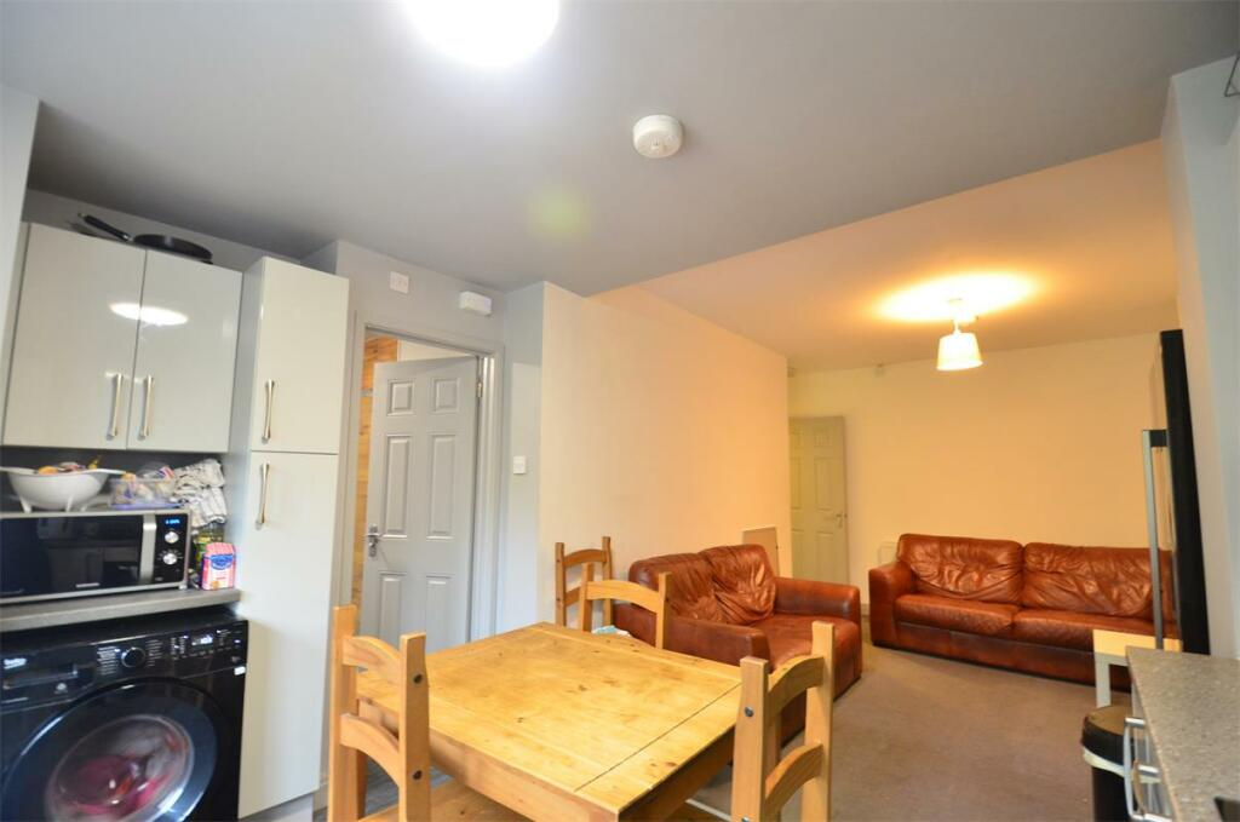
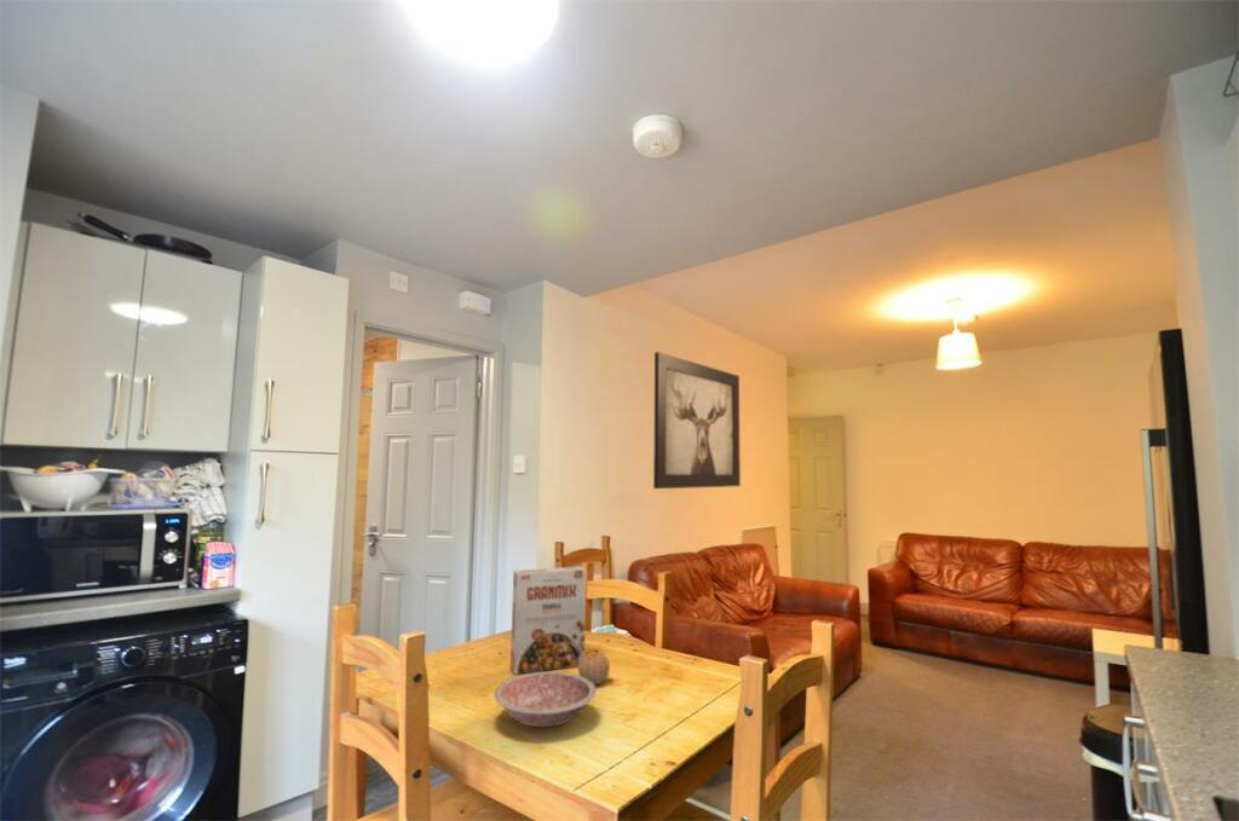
+ cereal box [509,566,588,676]
+ bowl [494,671,598,728]
+ fruit [577,652,611,686]
+ wall art [652,351,742,490]
